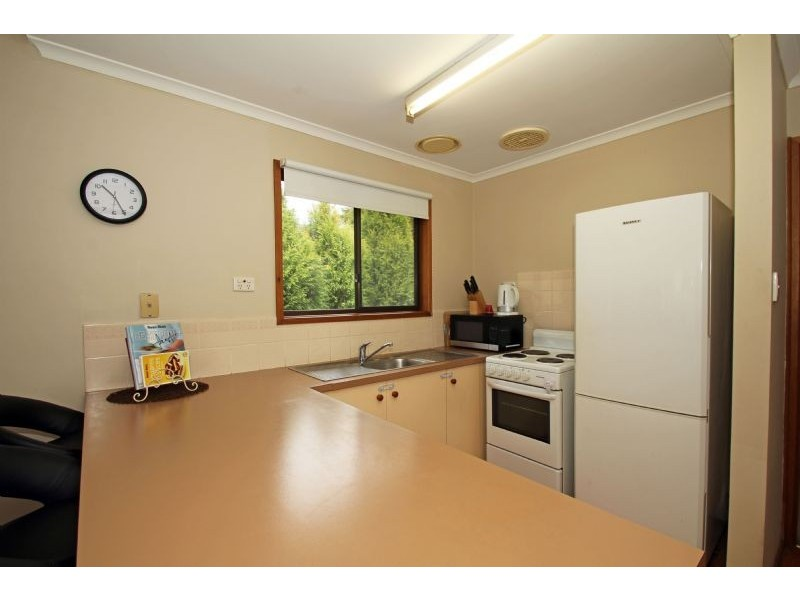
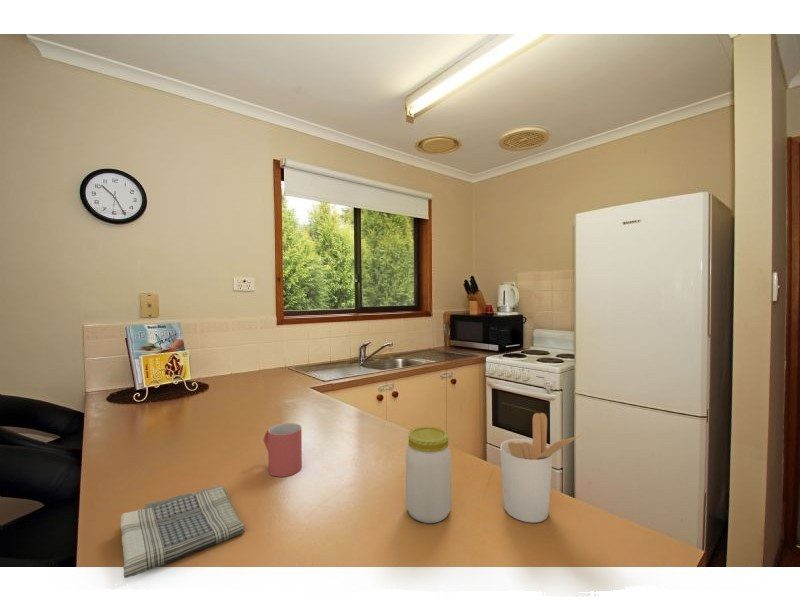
+ dish towel [119,485,246,579]
+ mug [263,422,303,478]
+ utensil holder [499,412,584,524]
+ jar [405,426,452,524]
